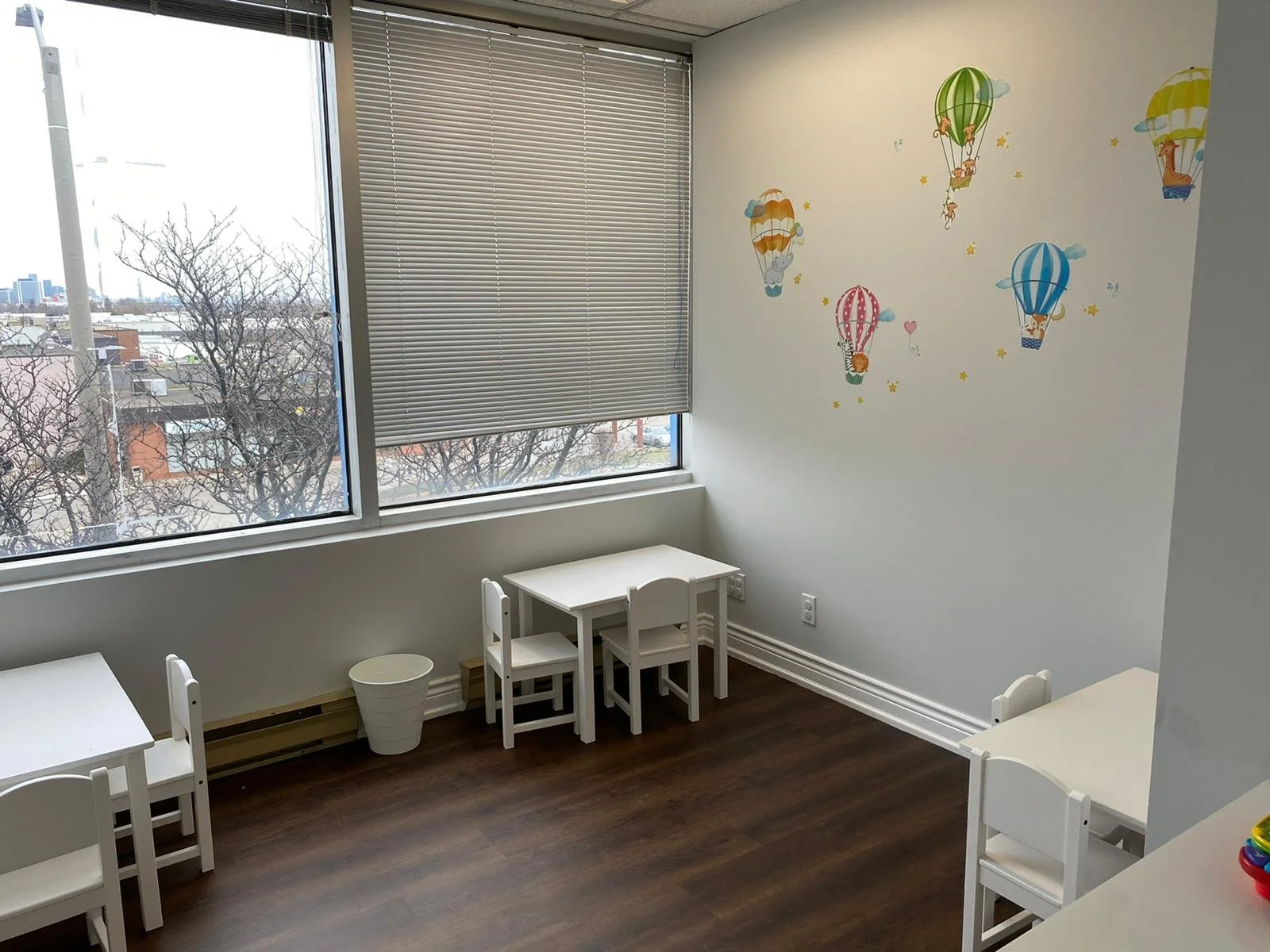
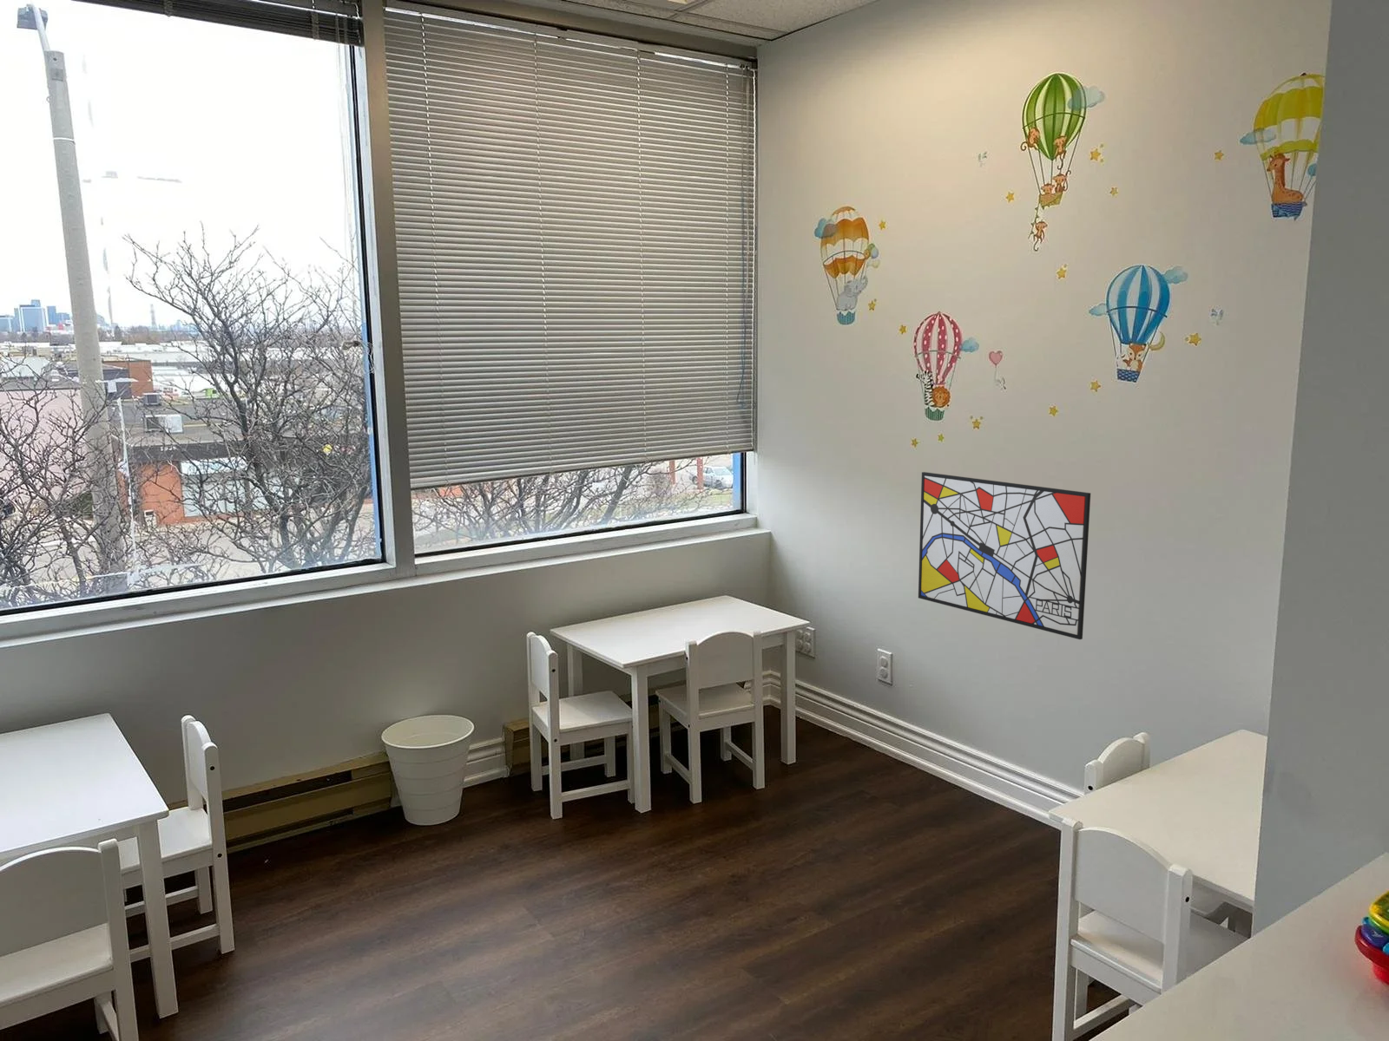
+ wall art [918,471,1092,640]
